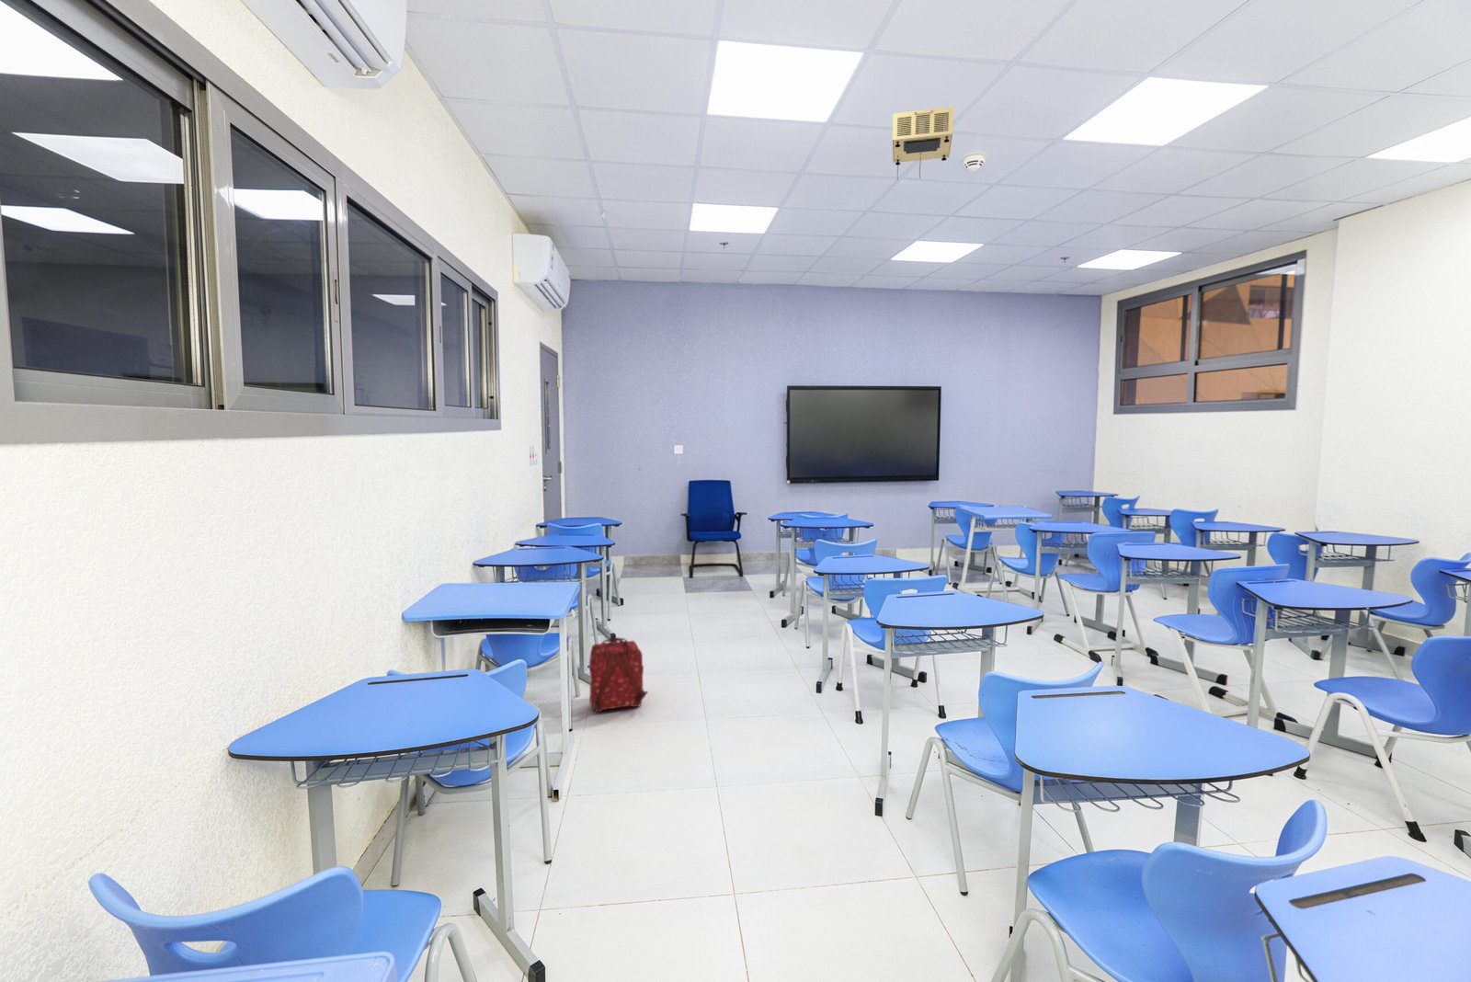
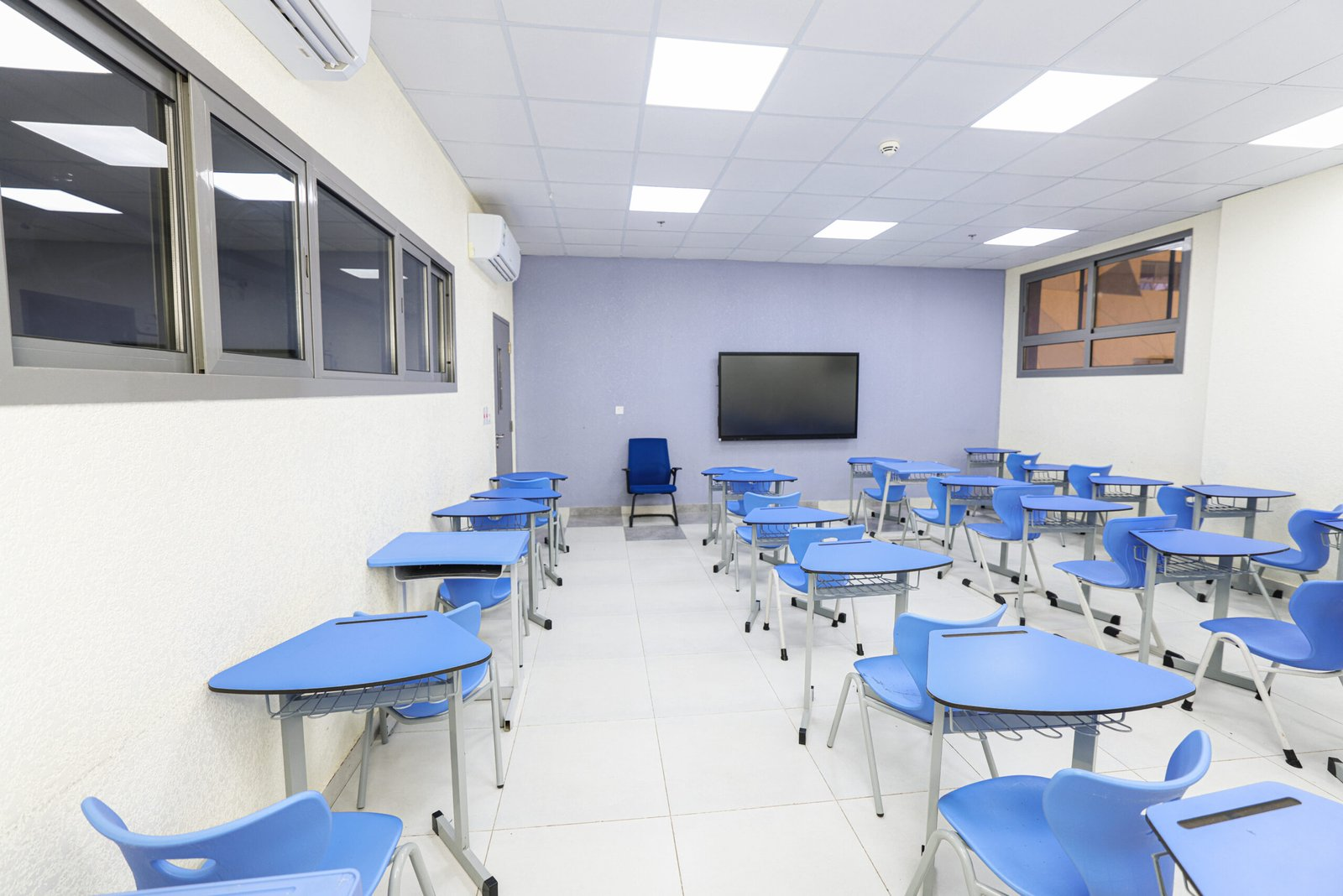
- projector [892,105,954,181]
- backpack [587,637,648,712]
